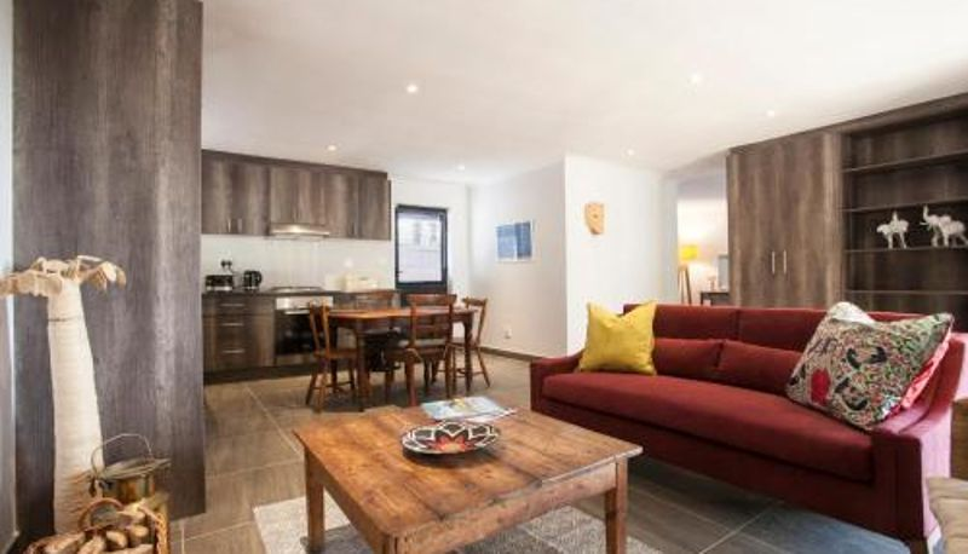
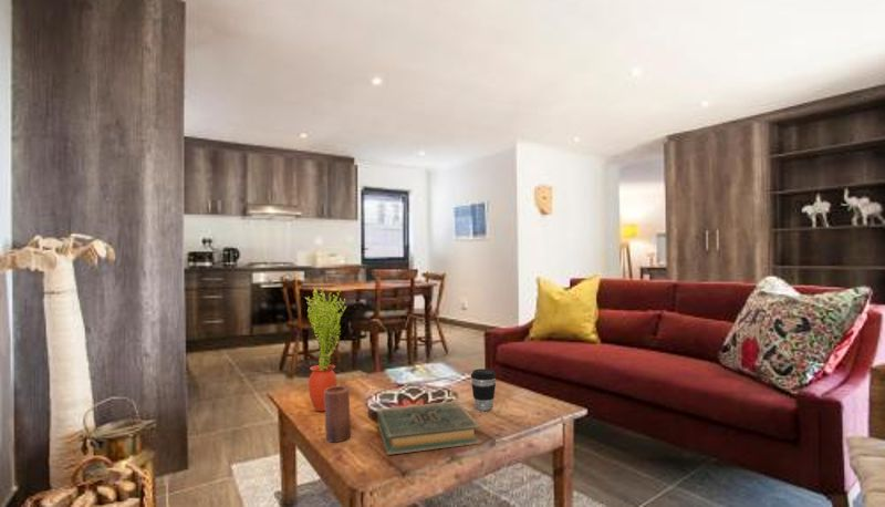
+ coffee cup [470,368,498,412]
+ hardback book [376,400,482,456]
+ potted plant [305,286,347,412]
+ candle [324,385,352,443]
